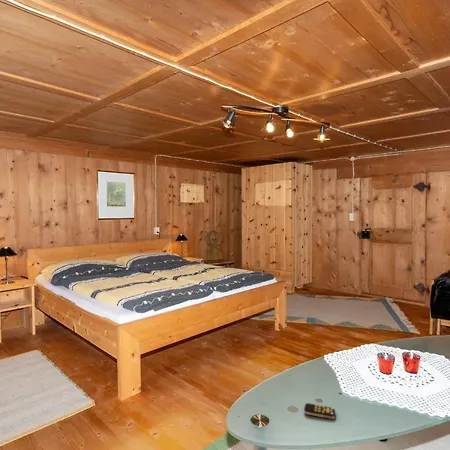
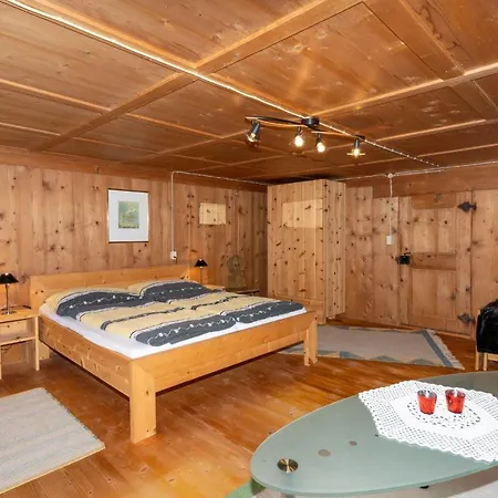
- remote control [303,402,336,420]
